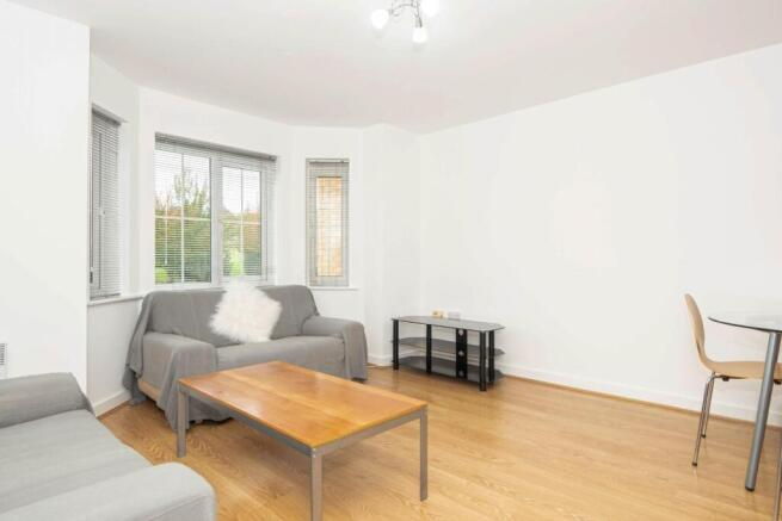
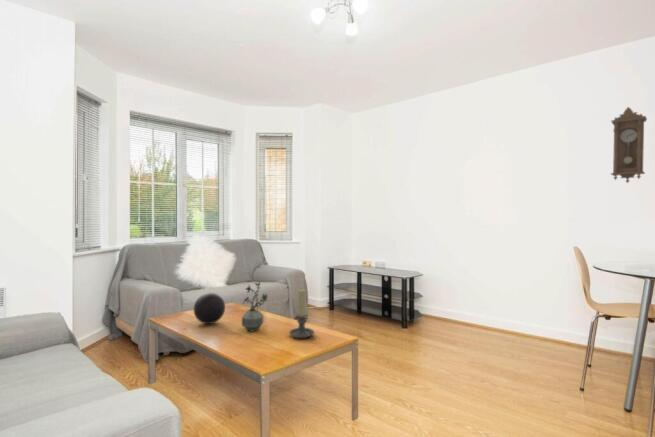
+ candle holder [288,288,316,340]
+ decorative ball [193,292,226,325]
+ pendulum clock [610,106,648,184]
+ potted plant [241,280,270,333]
